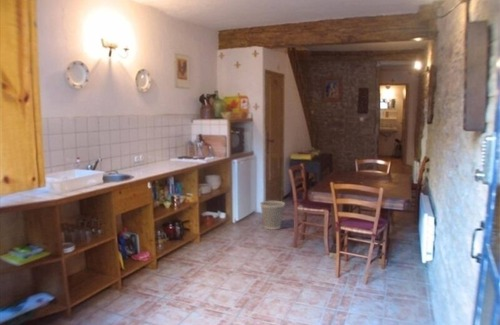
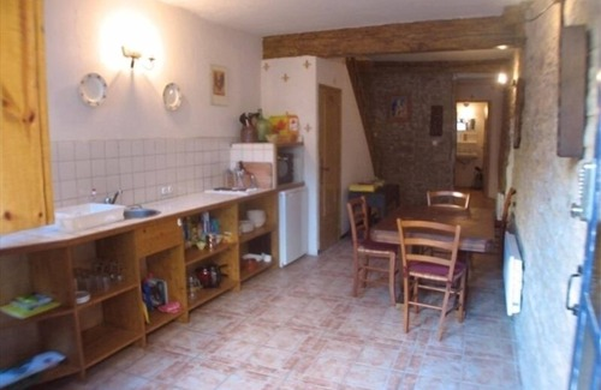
- wastebasket [259,200,286,231]
